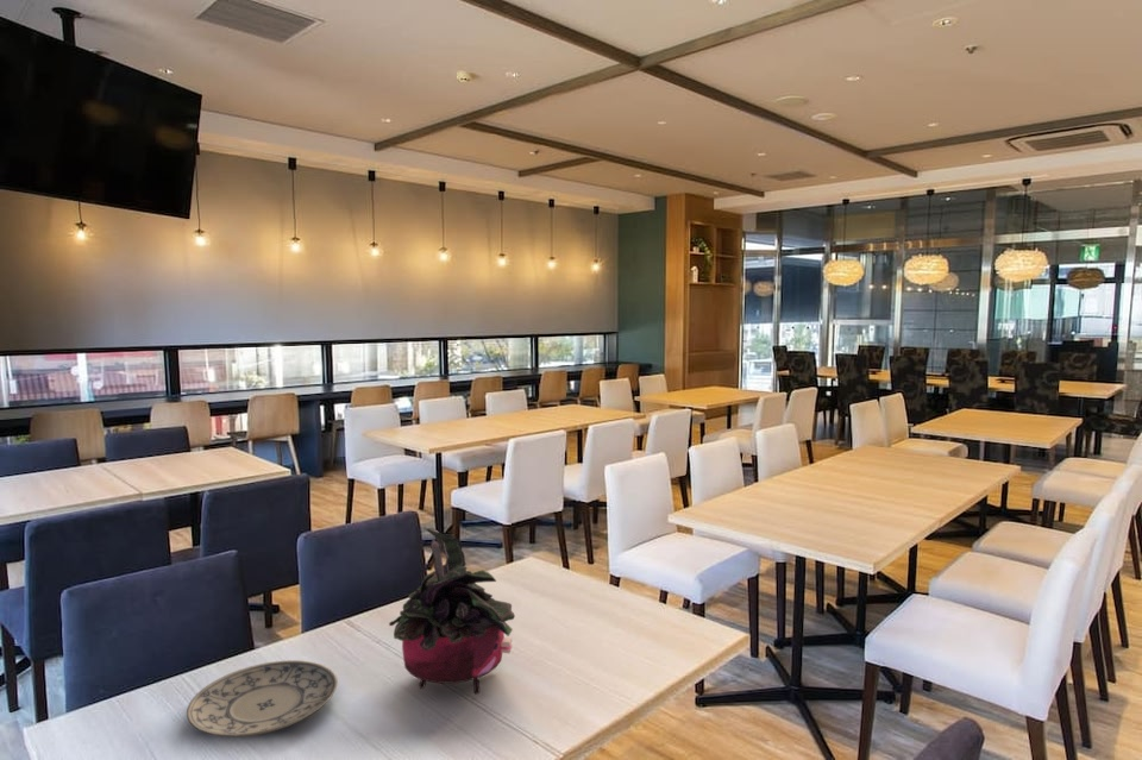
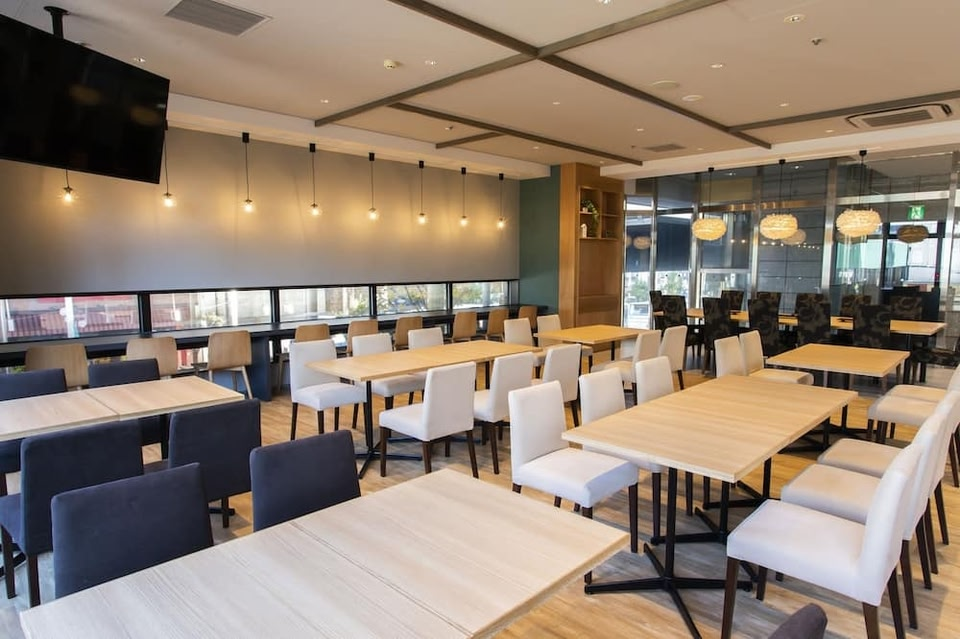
- plate [186,659,339,737]
- potted plant [388,527,516,696]
